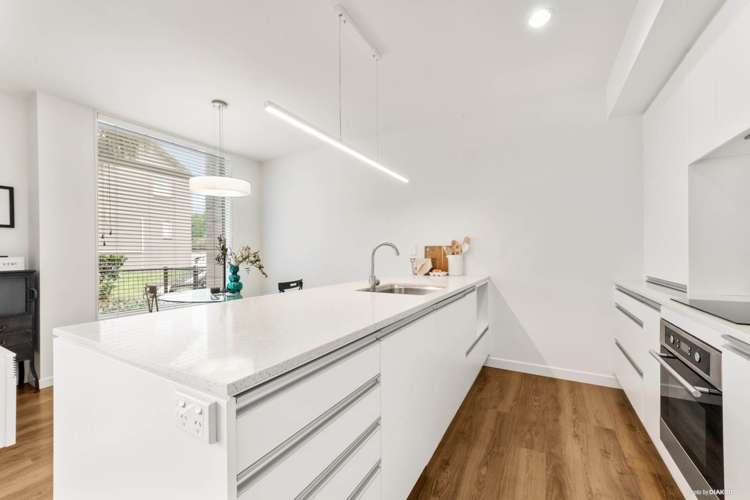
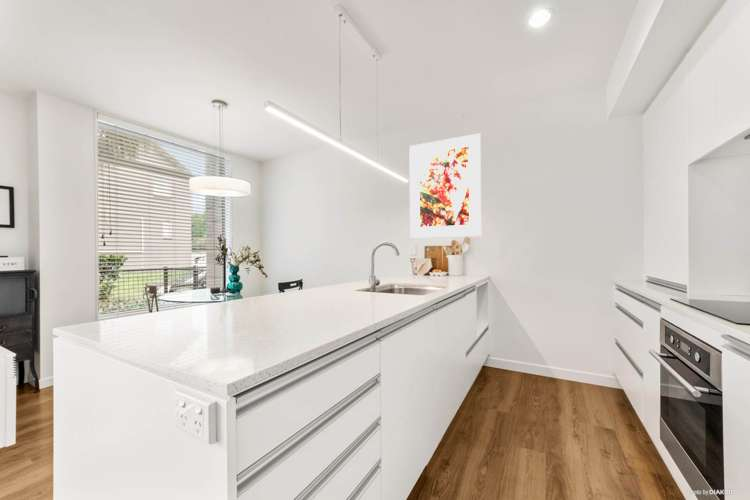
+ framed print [408,132,482,239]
